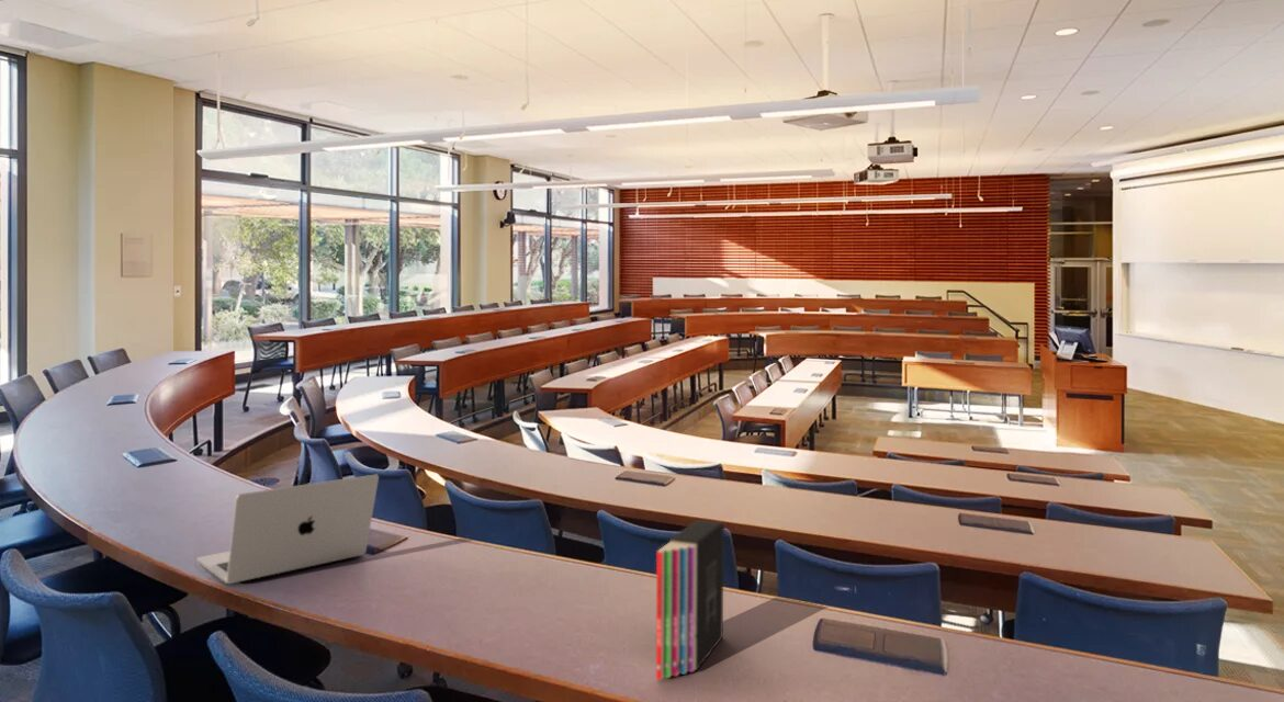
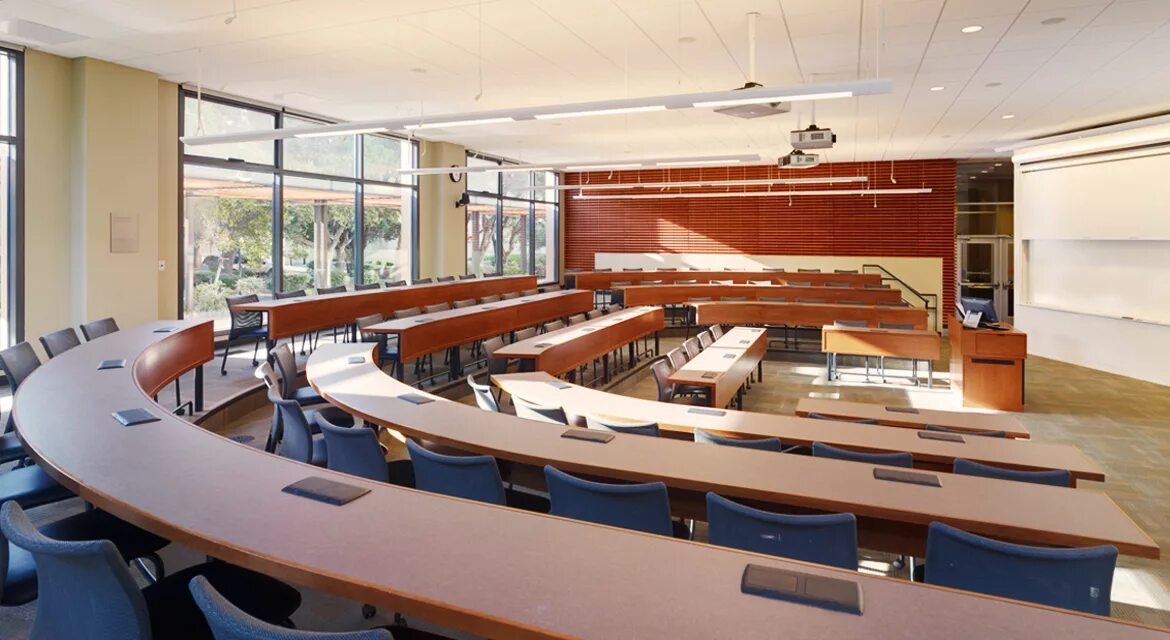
- laptop [195,474,380,585]
- book [655,519,725,681]
